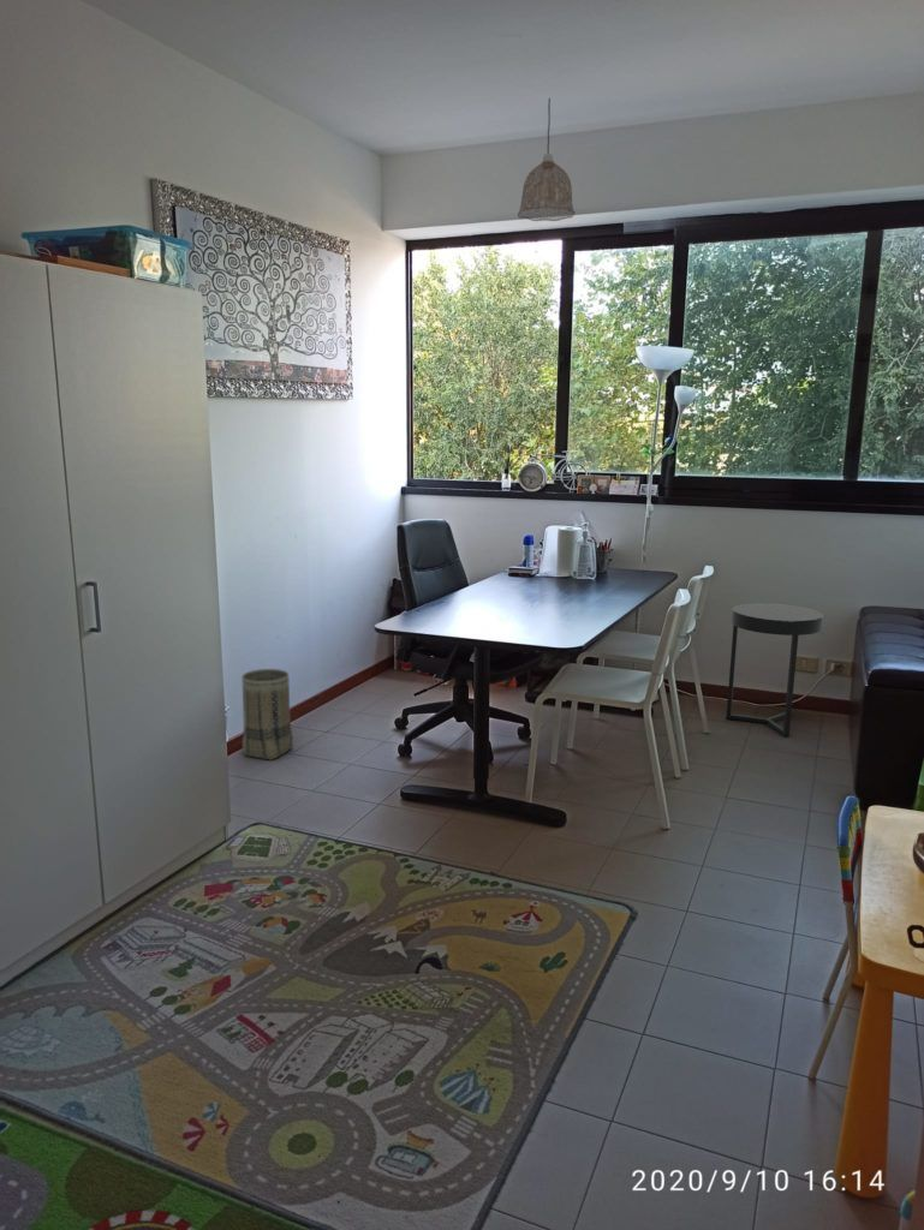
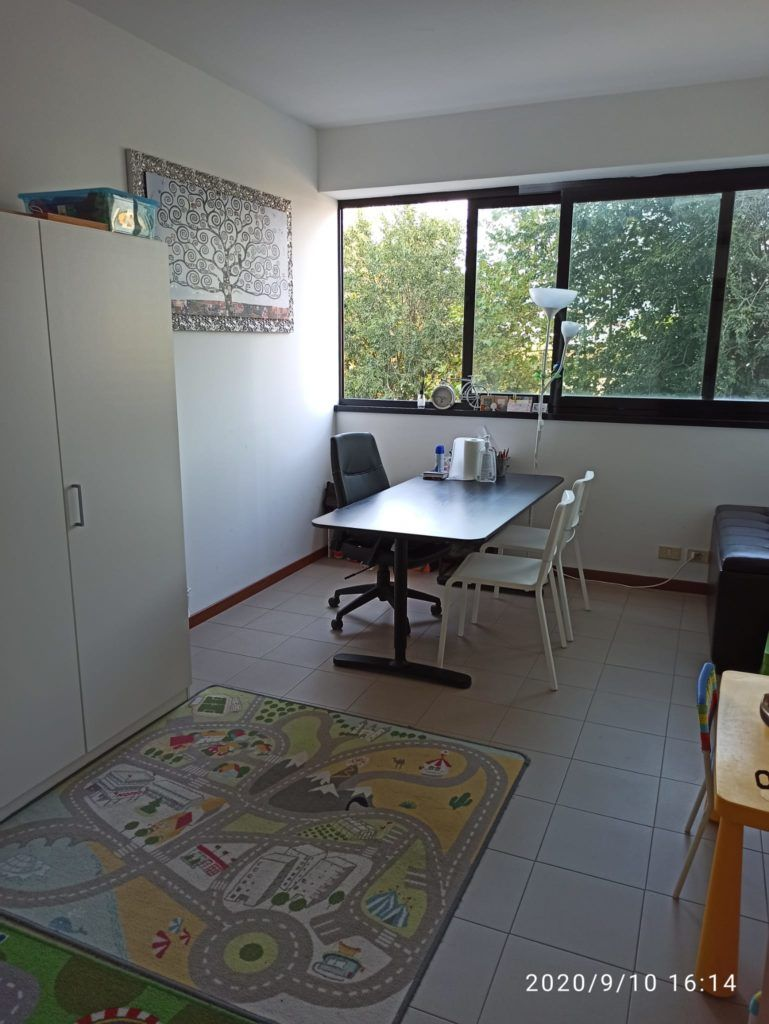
- side table [725,602,824,738]
- pendant lamp [517,96,577,222]
- basket [240,668,294,762]
